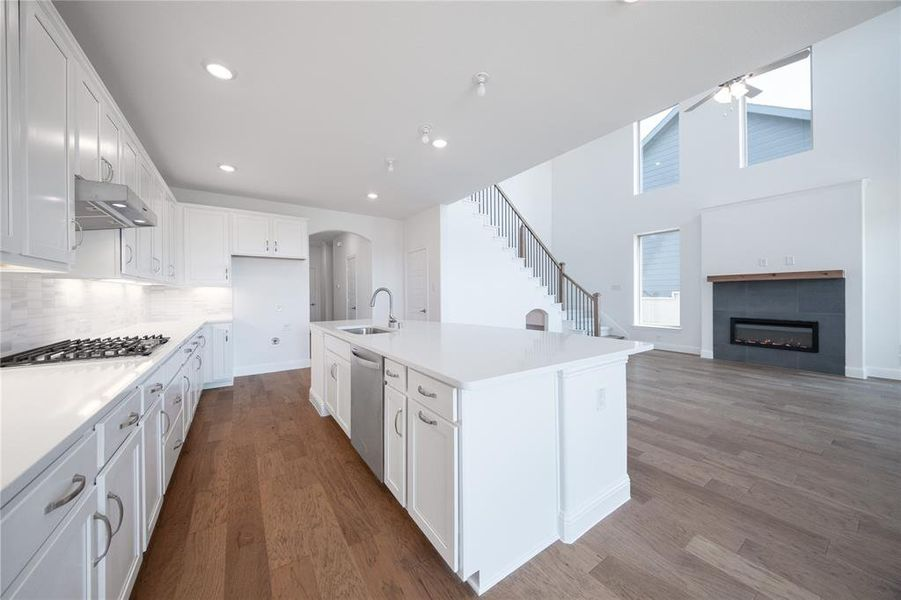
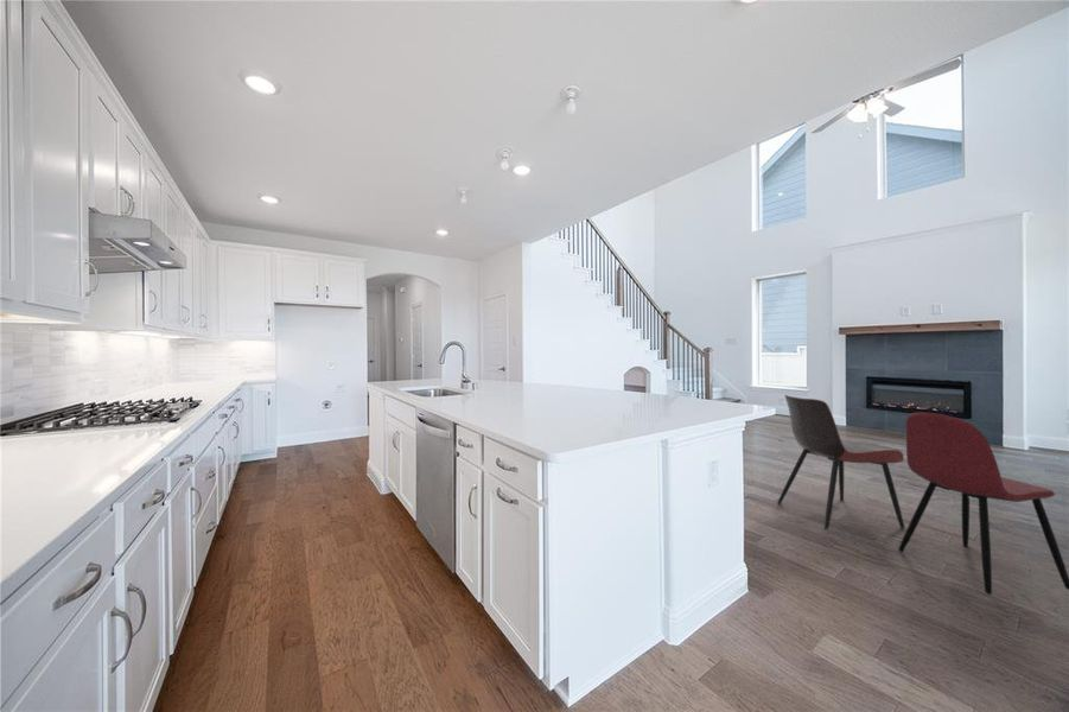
+ dining chair [777,394,906,530]
+ dining chair [897,411,1069,596]
